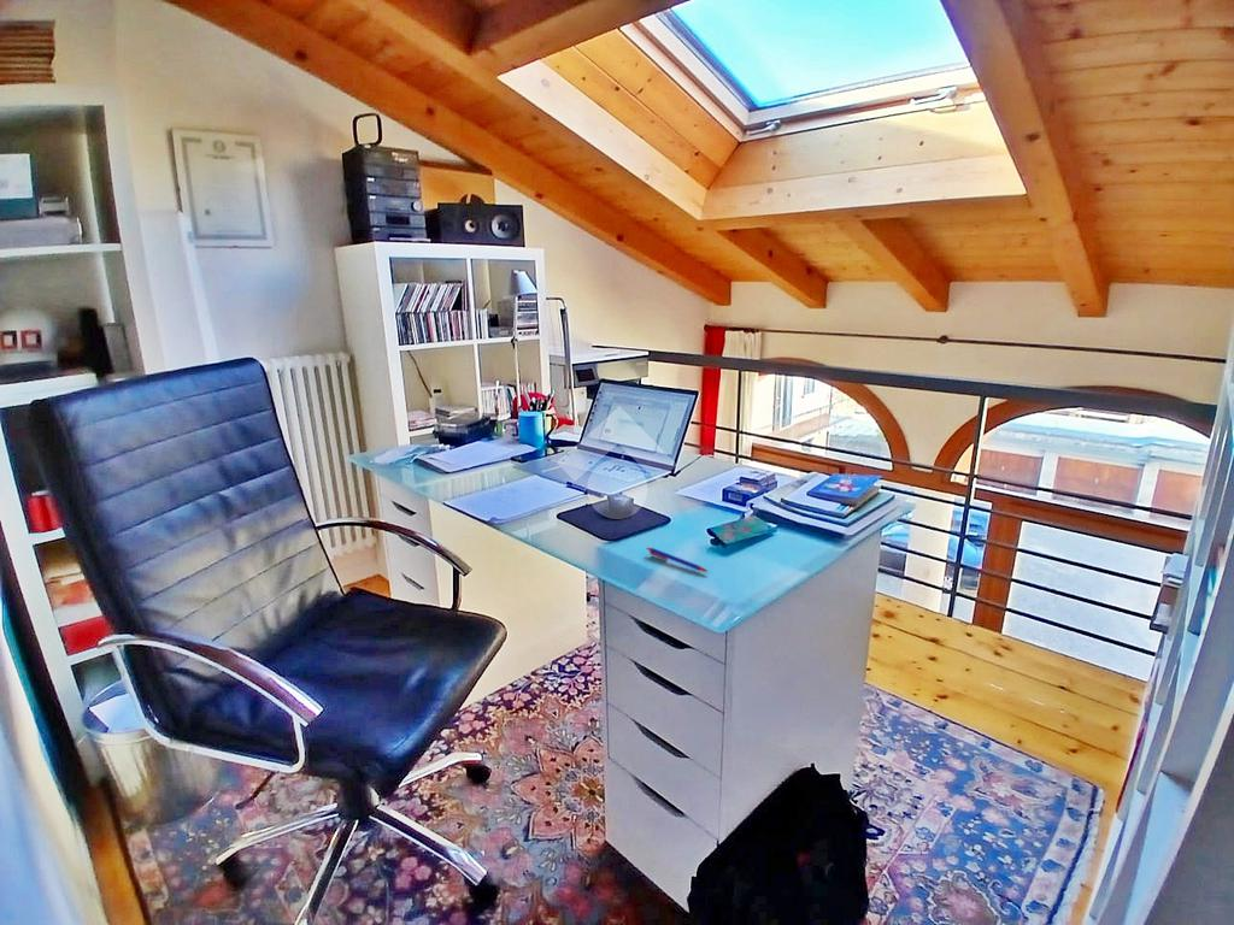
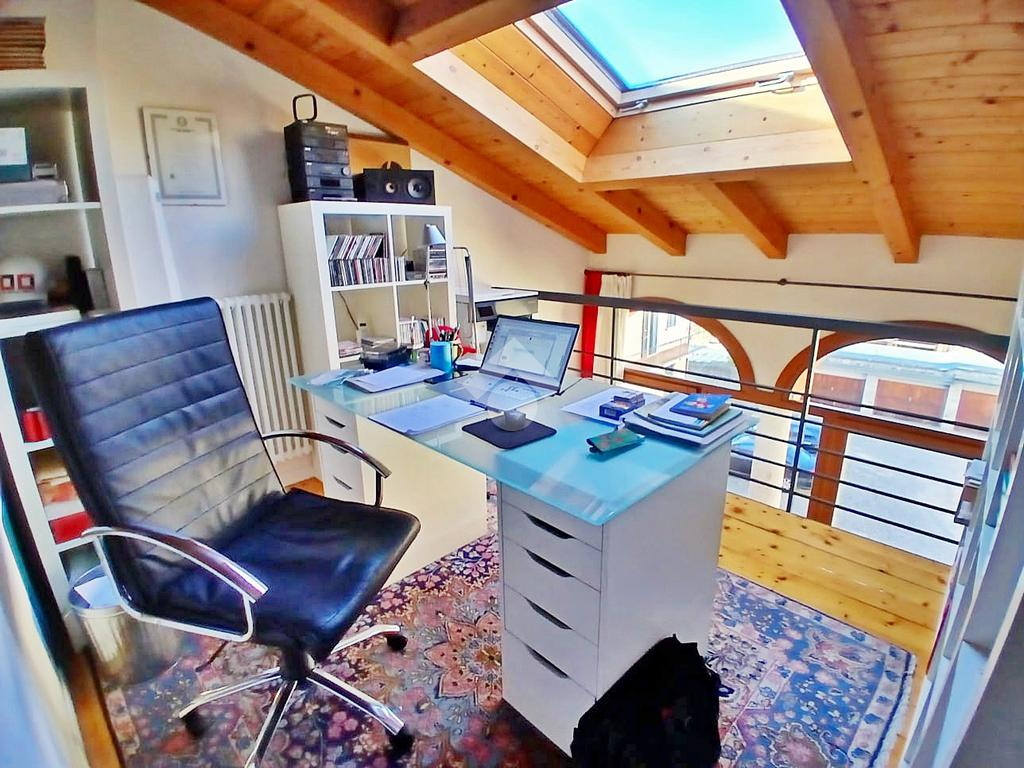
- pen [646,546,710,573]
